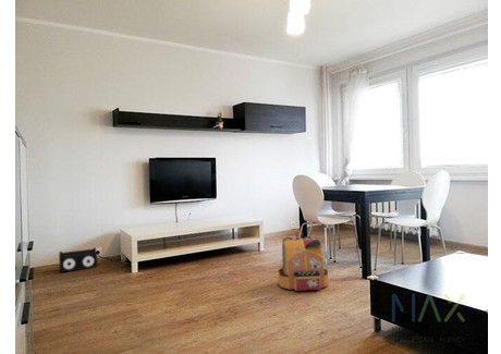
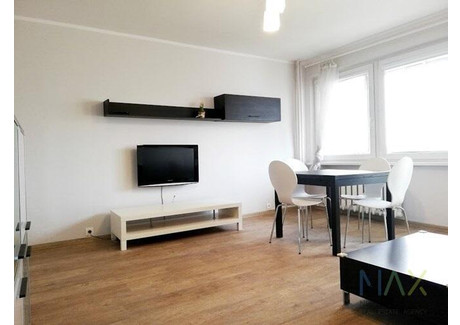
- backpack [277,229,329,292]
- speaker [58,246,98,273]
